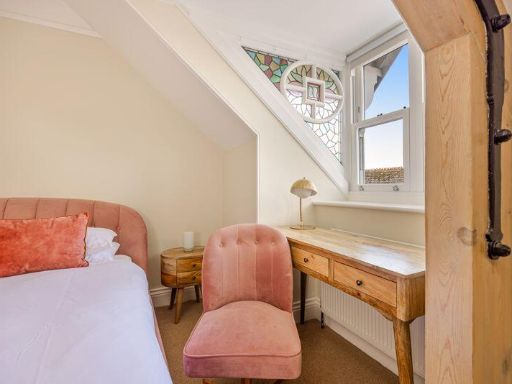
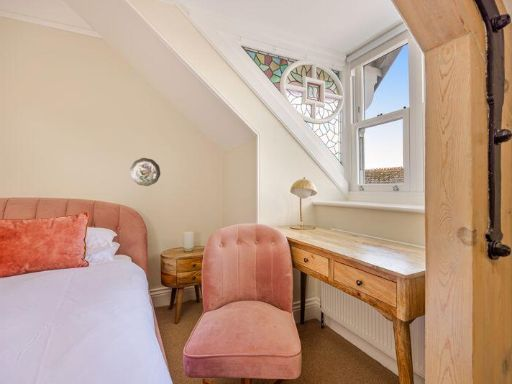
+ decorative plate [129,157,161,187]
